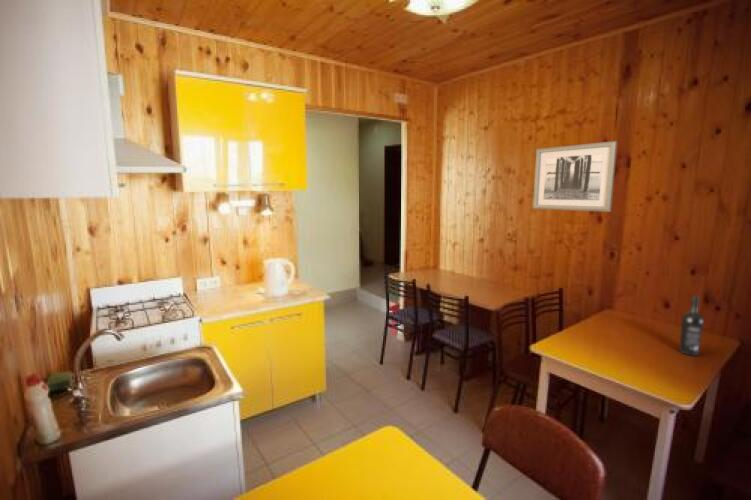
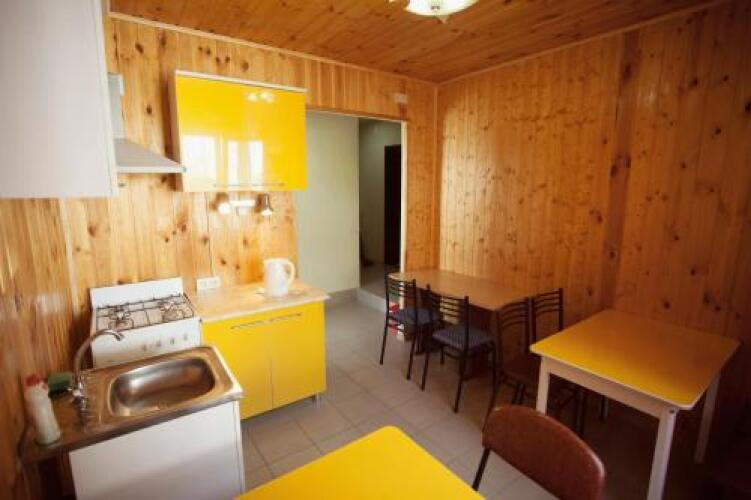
- wine bottle [678,294,705,357]
- wall art [532,140,618,213]
